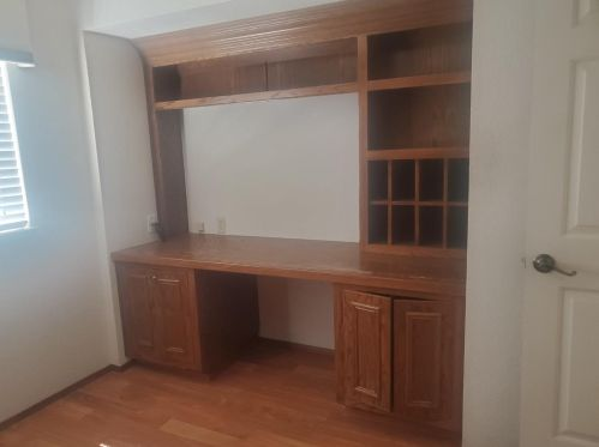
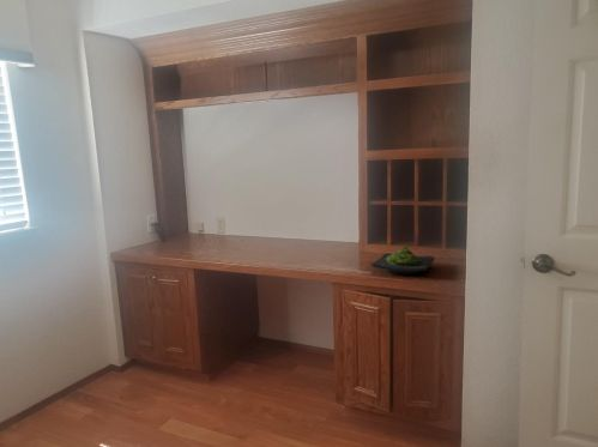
+ wasabi [370,244,435,276]
